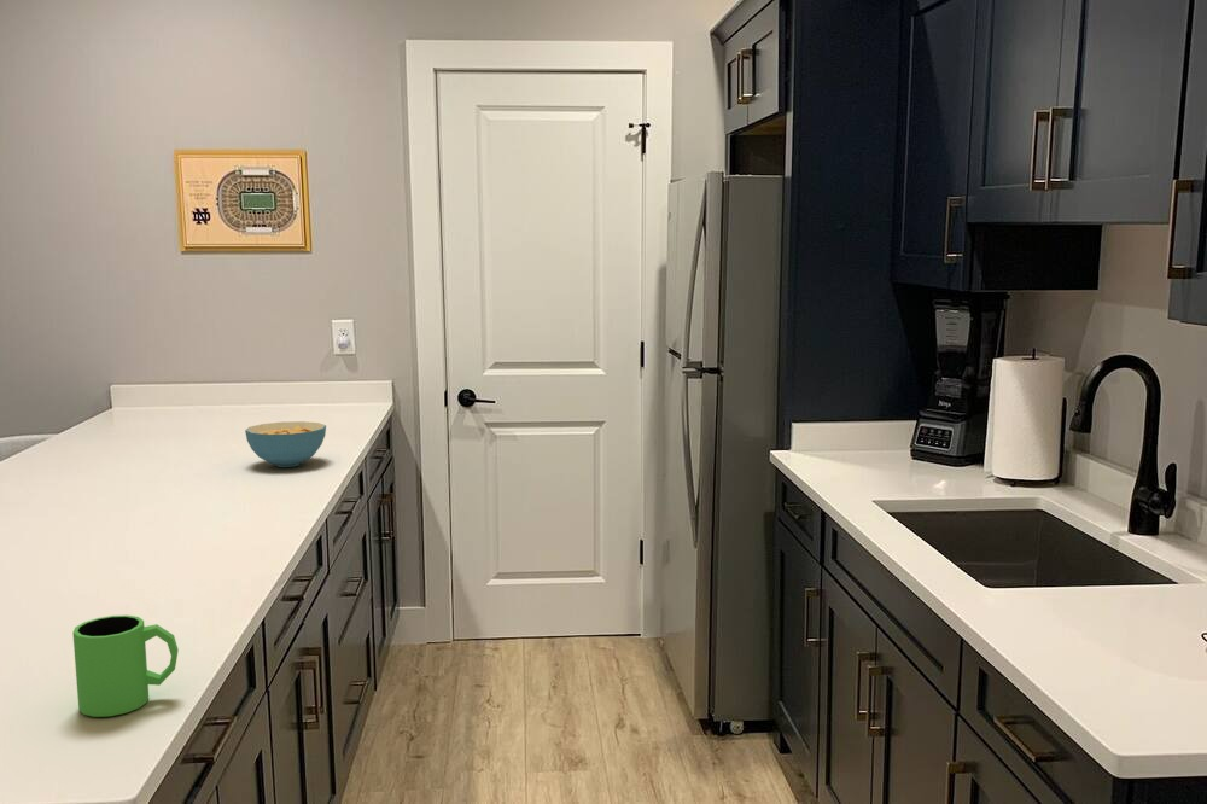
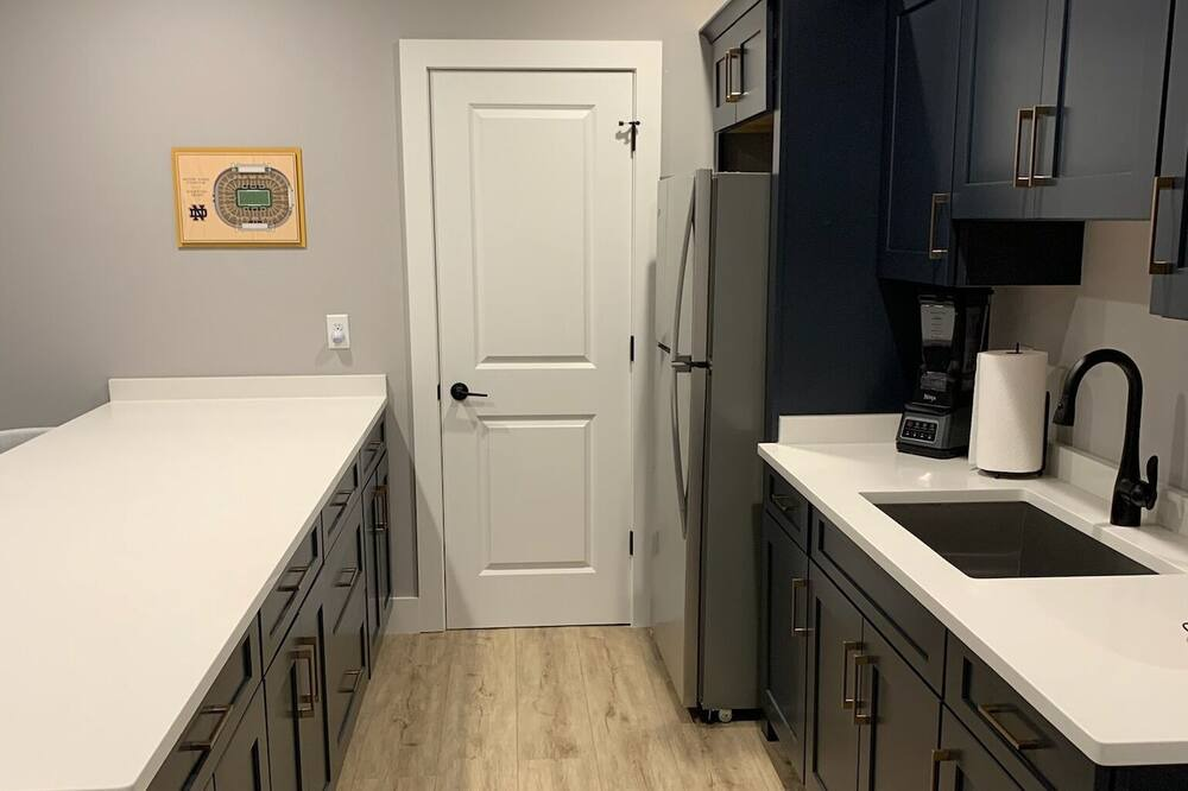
- cereal bowl [244,420,327,468]
- mug [71,614,180,718]
